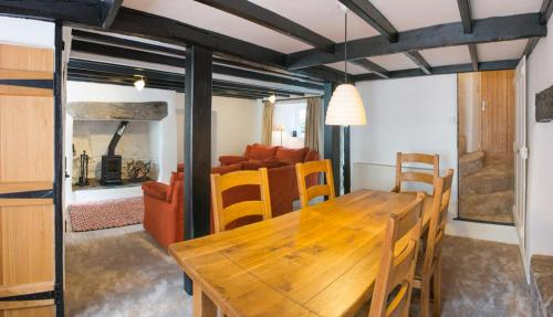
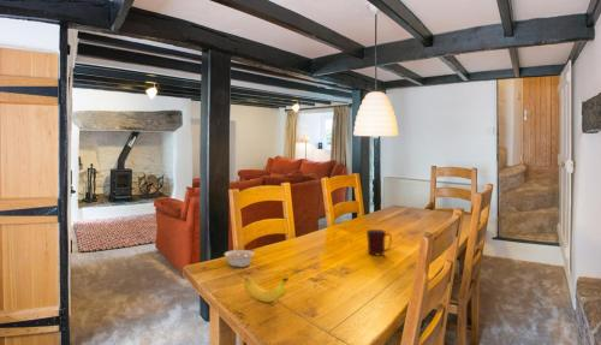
+ legume [224,245,255,268]
+ mug [365,228,393,256]
+ banana [243,276,290,303]
